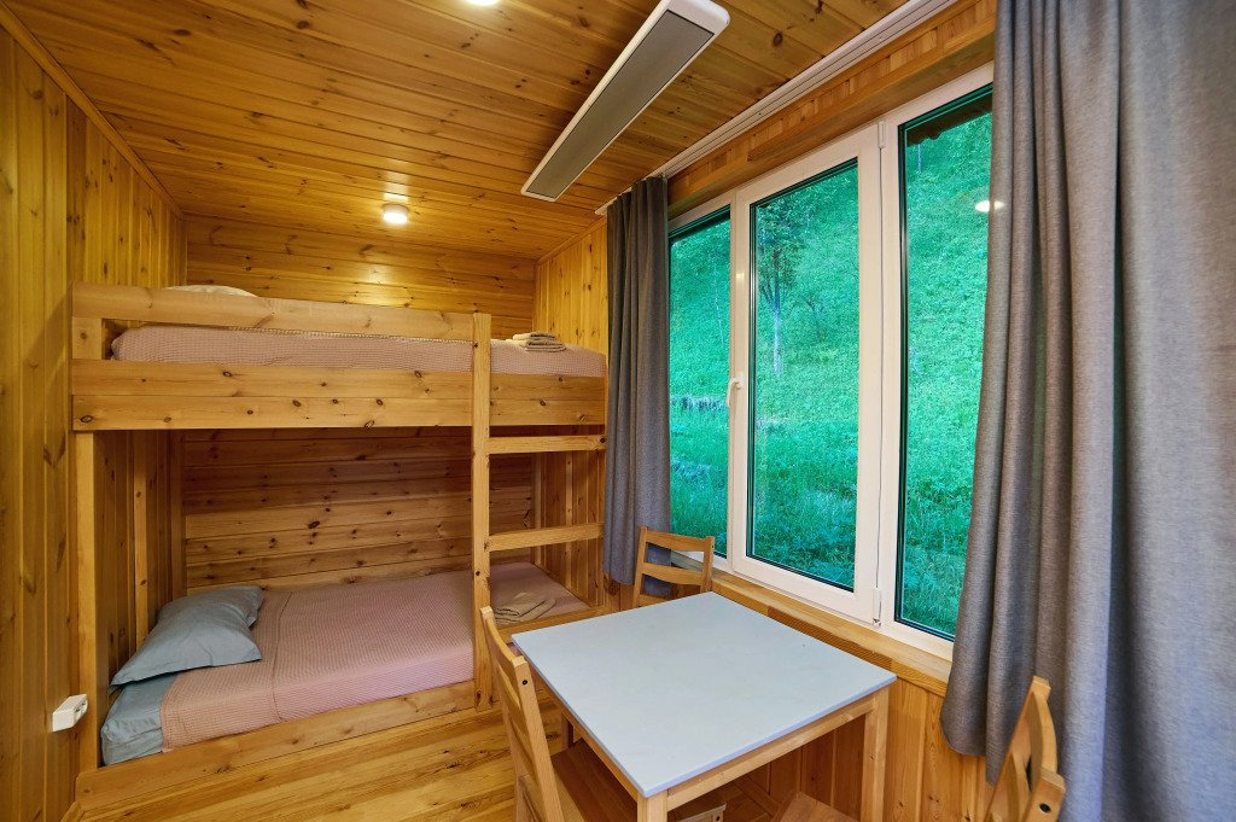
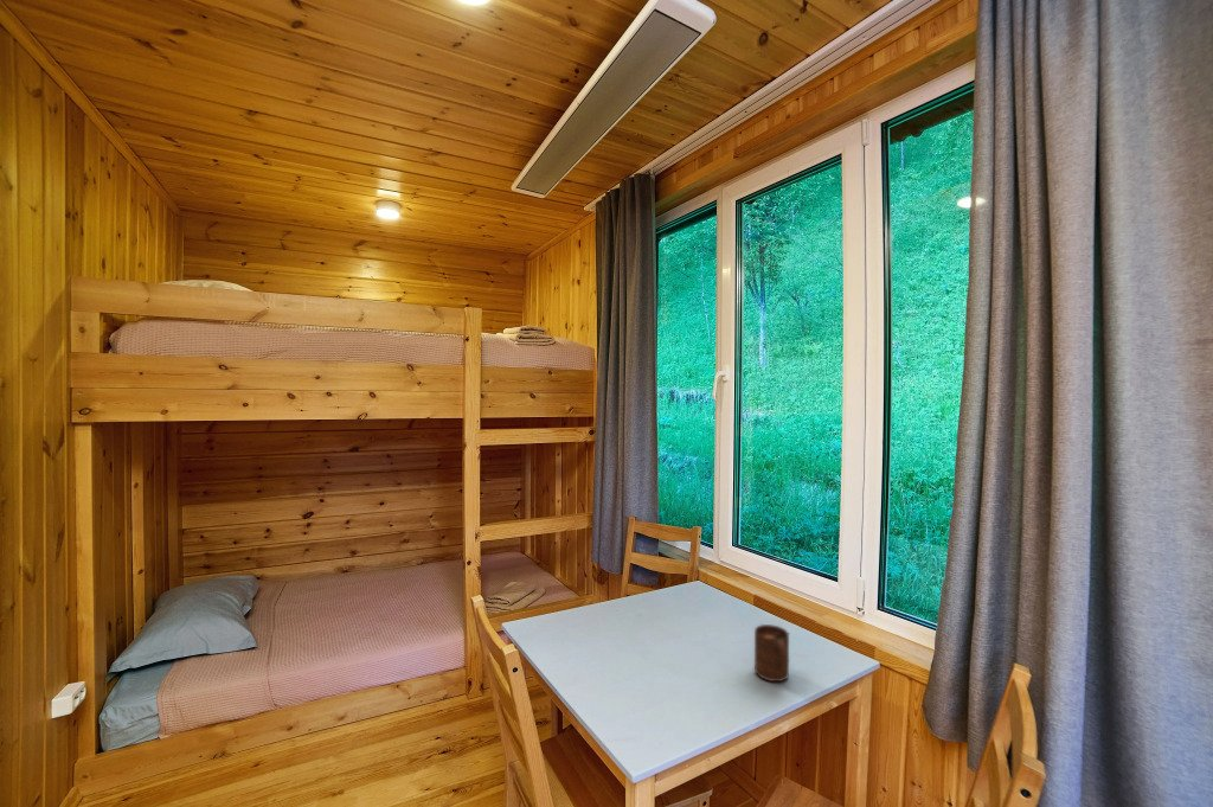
+ cup [753,623,790,683]
